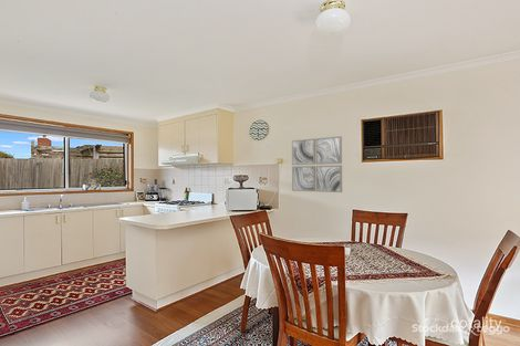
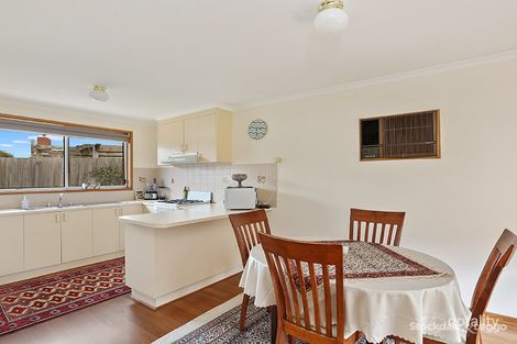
- wall art [291,135,343,193]
